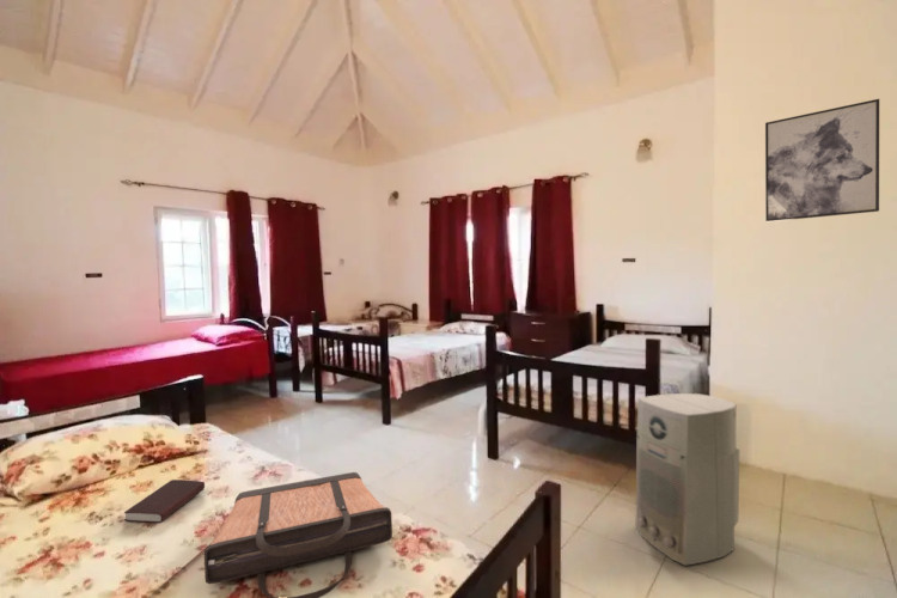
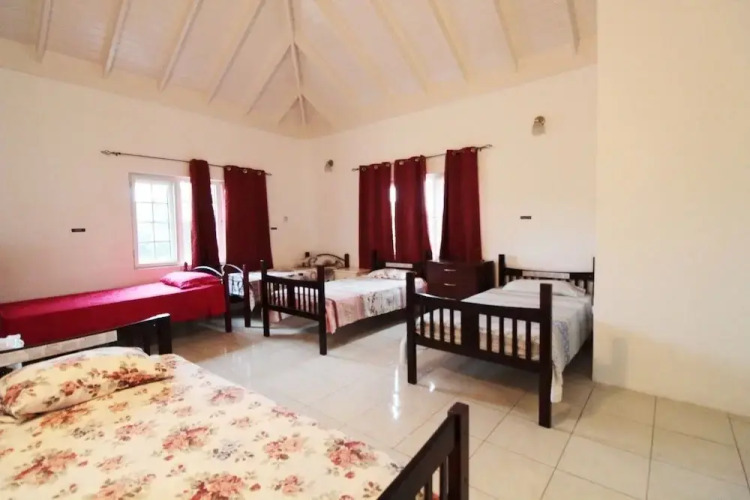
- book [123,478,206,524]
- shopping bag [203,471,393,598]
- wall art [764,98,880,222]
- air purifier [634,392,740,567]
